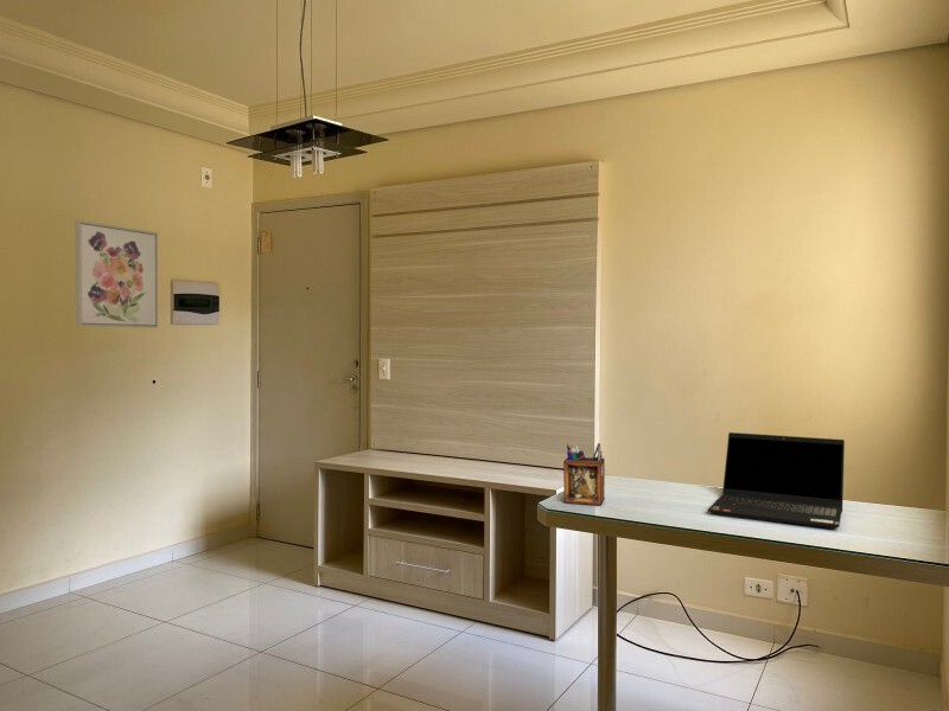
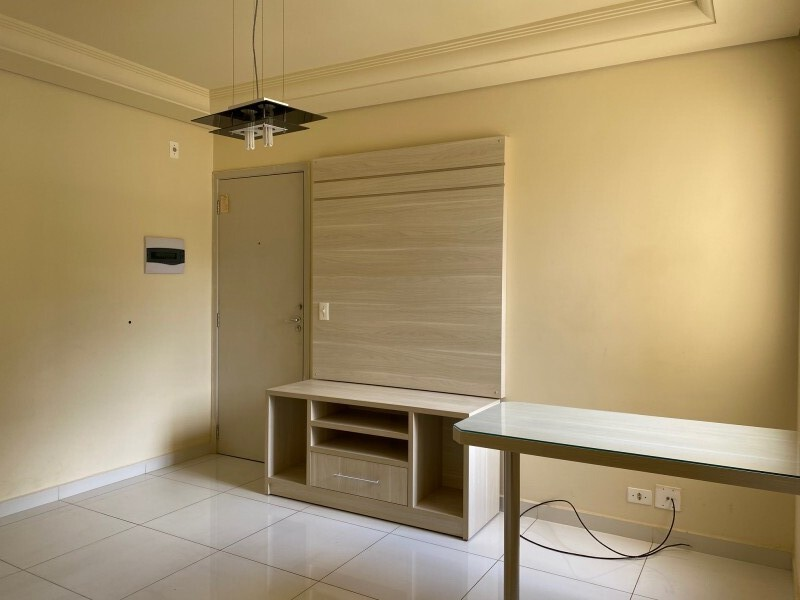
- wall art [74,219,159,329]
- laptop computer [707,431,846,530]
- desk organizer [562,442,606,506]
